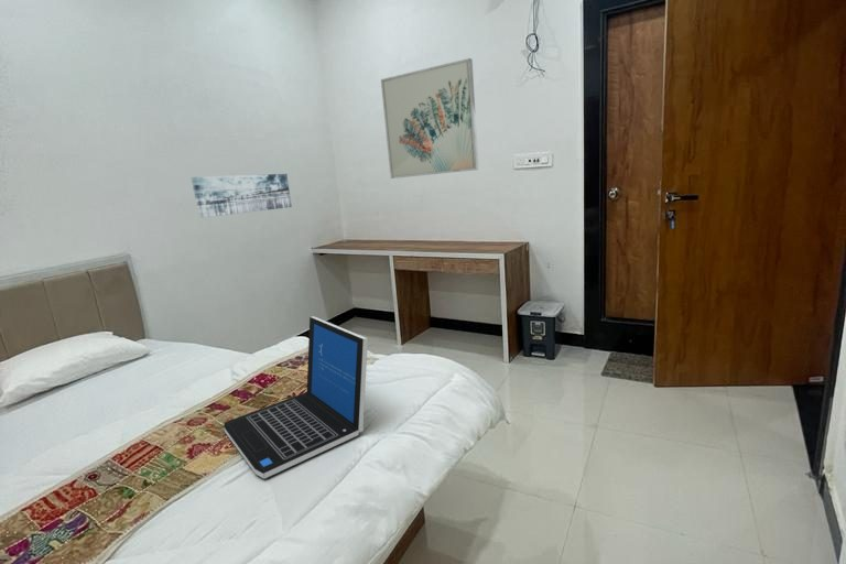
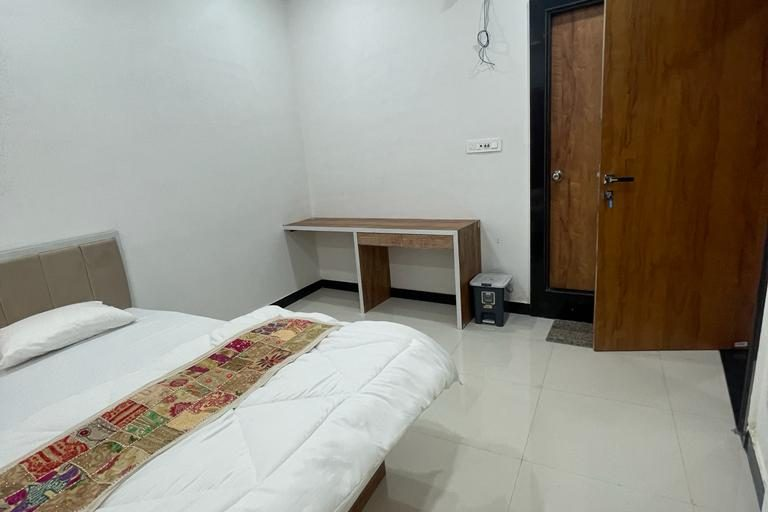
- wall art [380,57,479,180]
- wall art [191,173,293,219]
- laptop [223,315,369,479]
